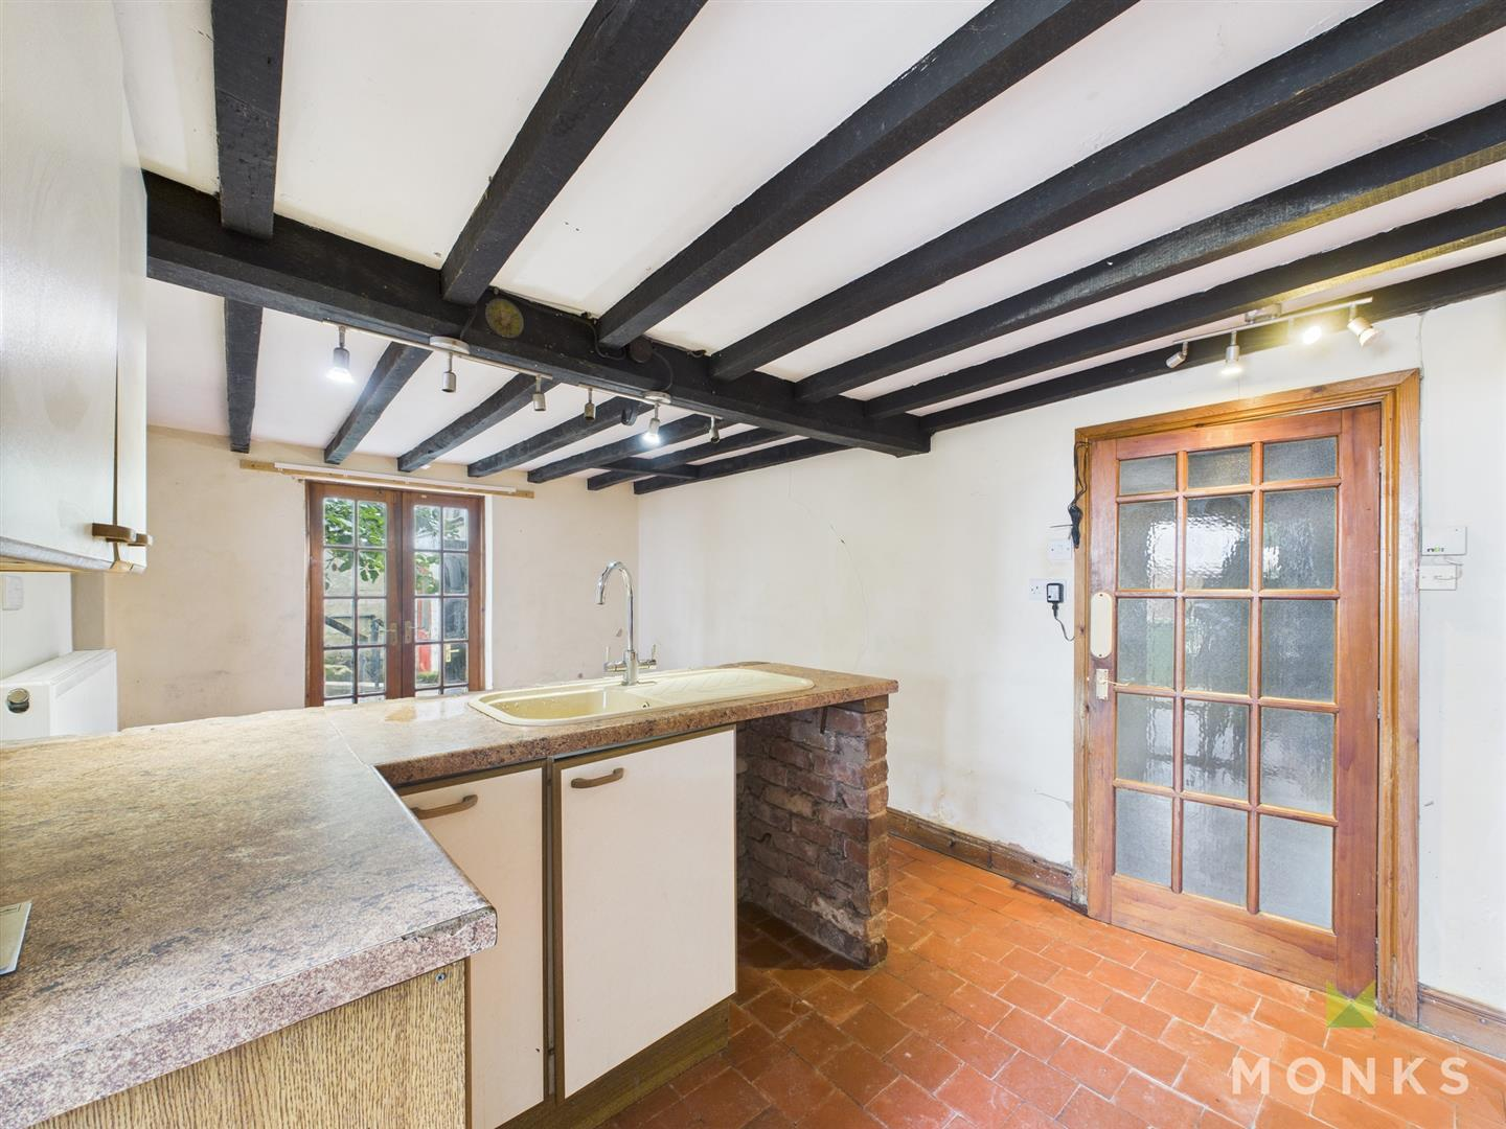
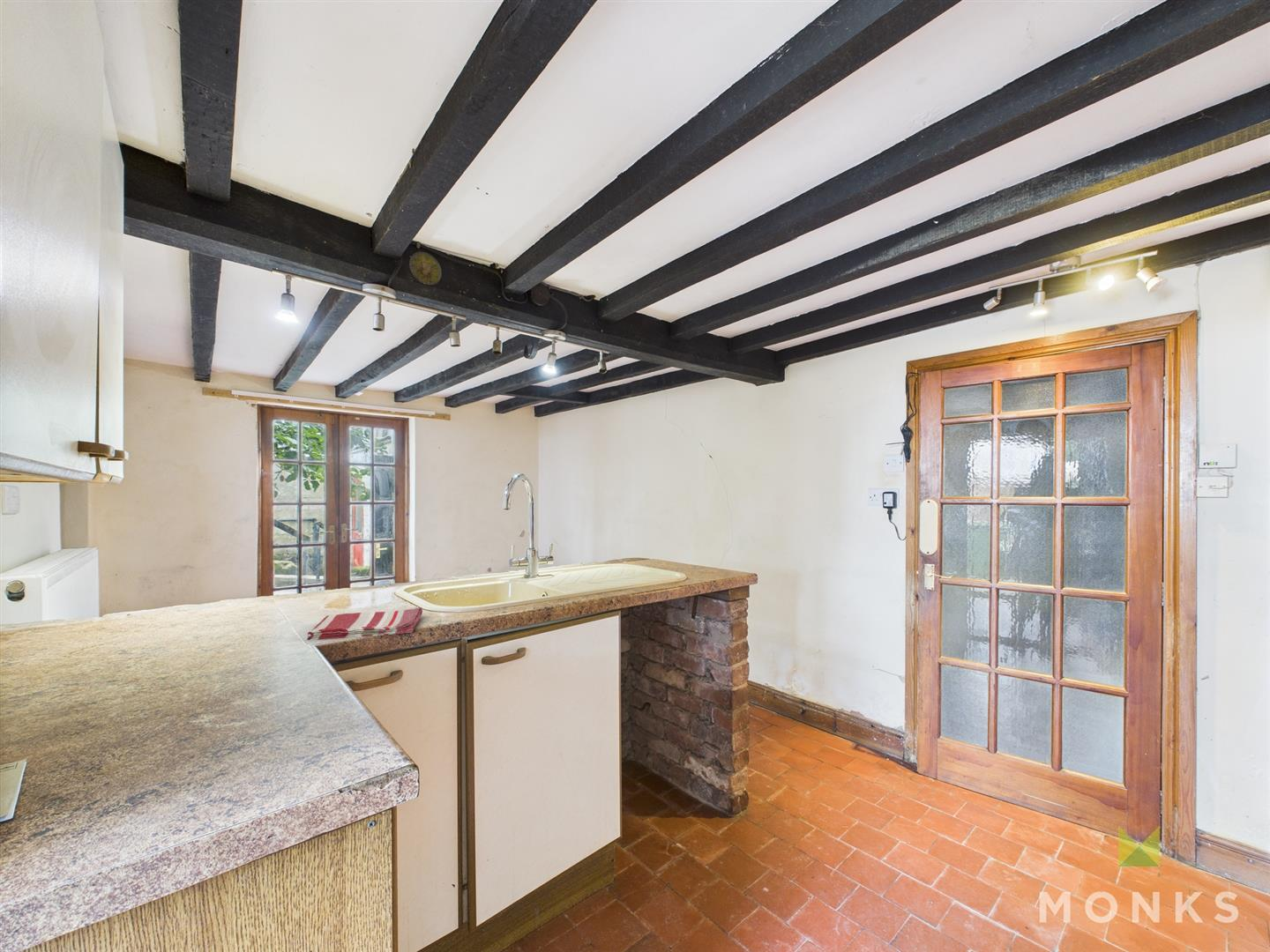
+ dish towel [305,606,423,641]
